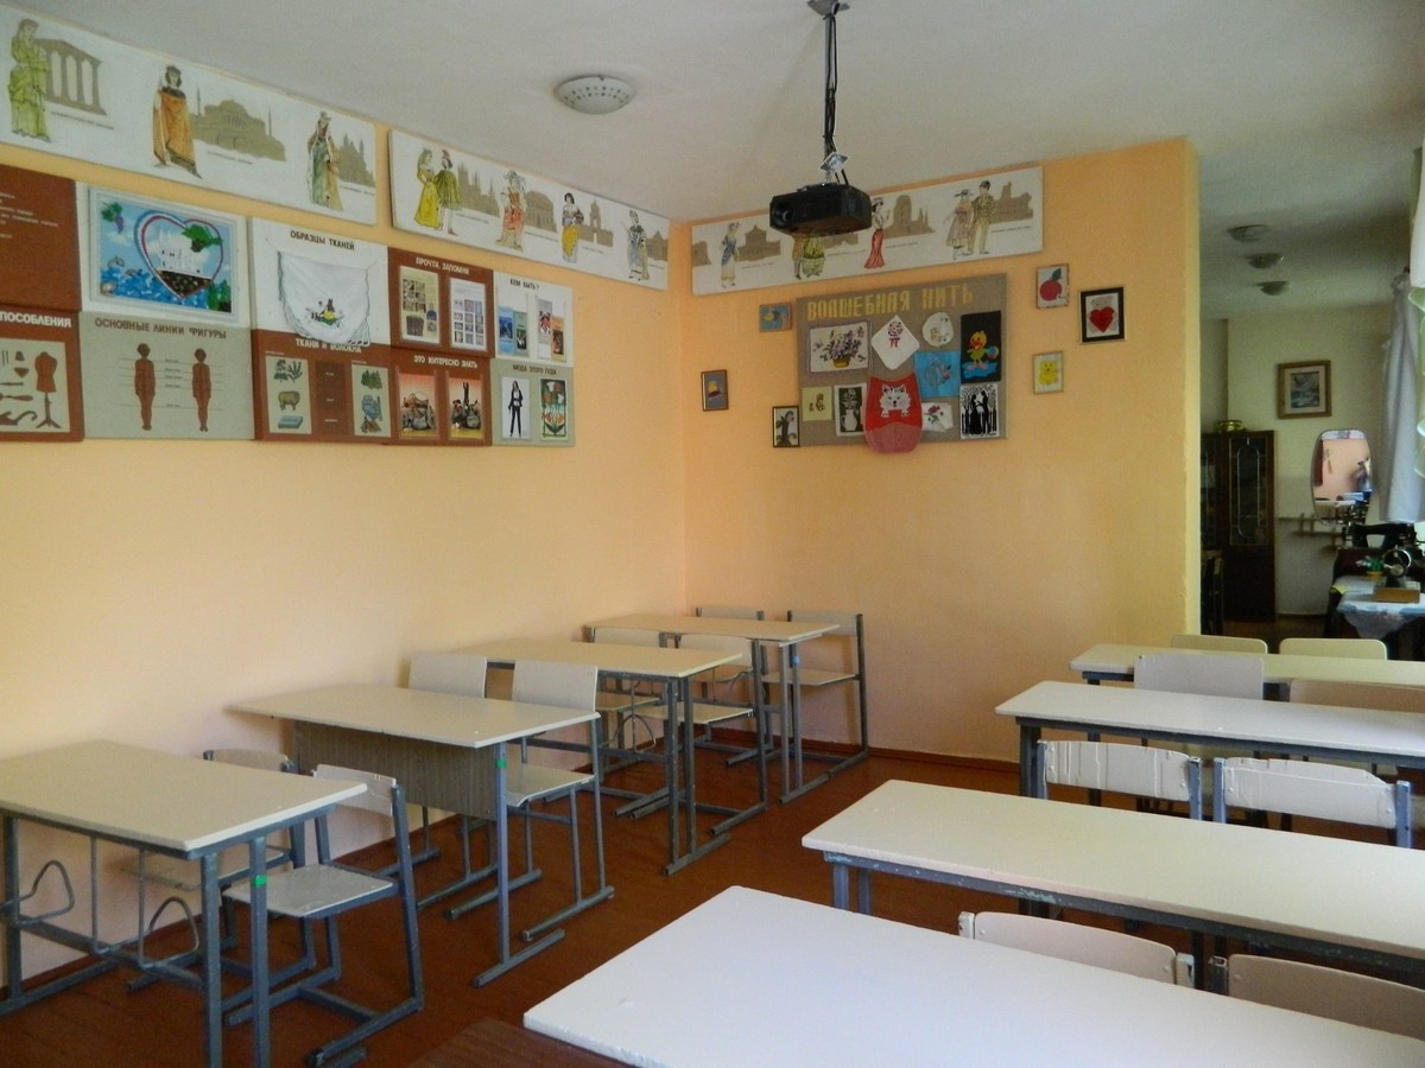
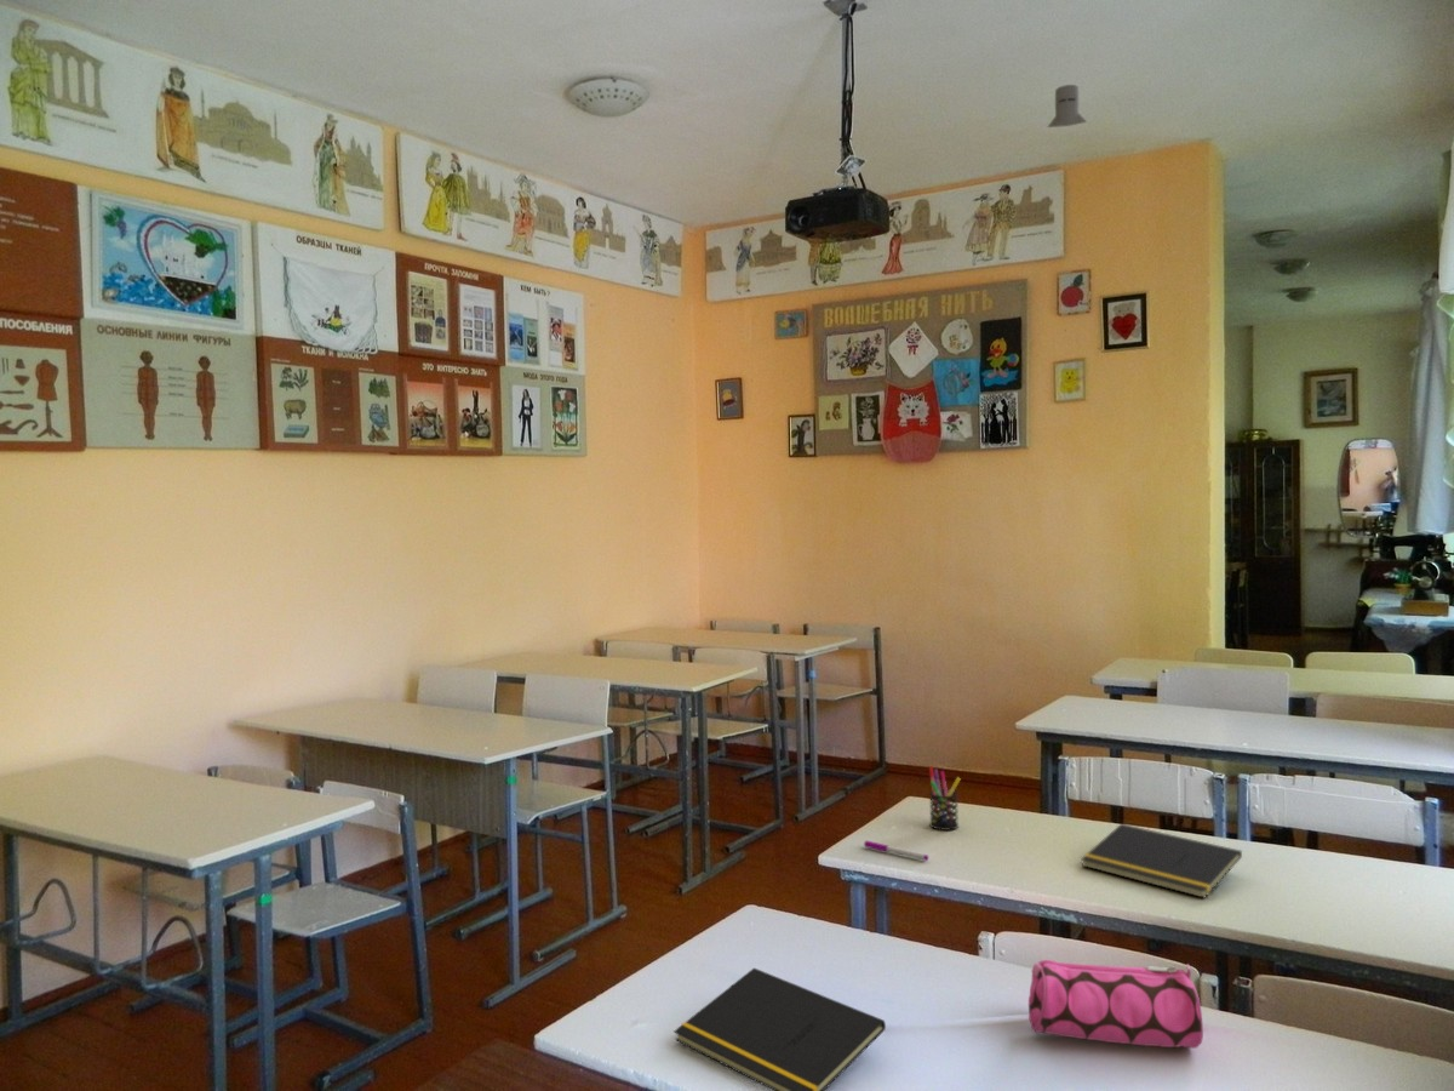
+ pen holder [928,765,961,832]
+ notepad [1080,823,1243,899]
+ pencil case [1027,959,1204,1050]
+ knight helmet [1047,84,1088,128]
+ notepad [672,966,887,1091]
+ pen [863,840,929,862]
